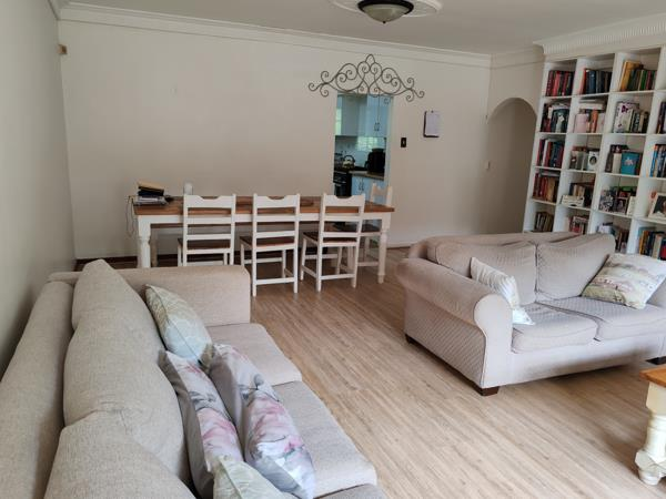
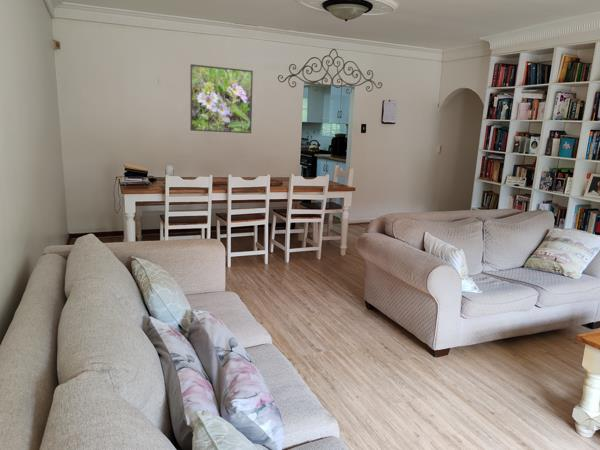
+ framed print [190,63,254,134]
